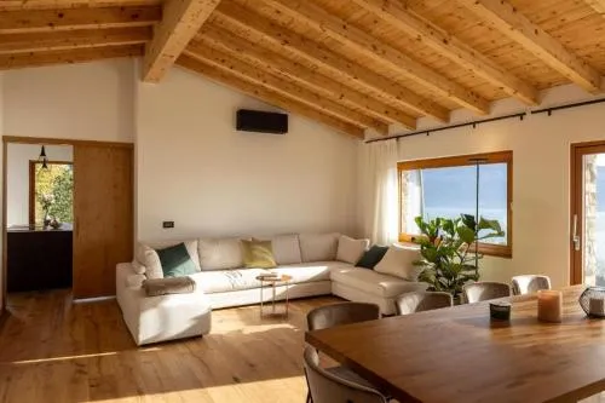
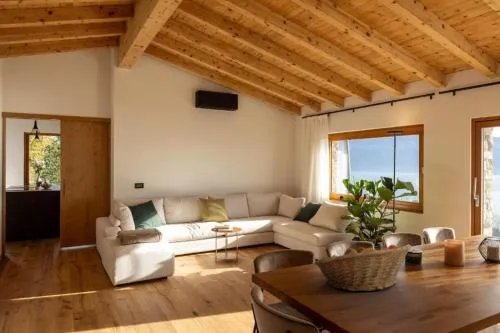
+ fruit basket [313,243,413,292]
